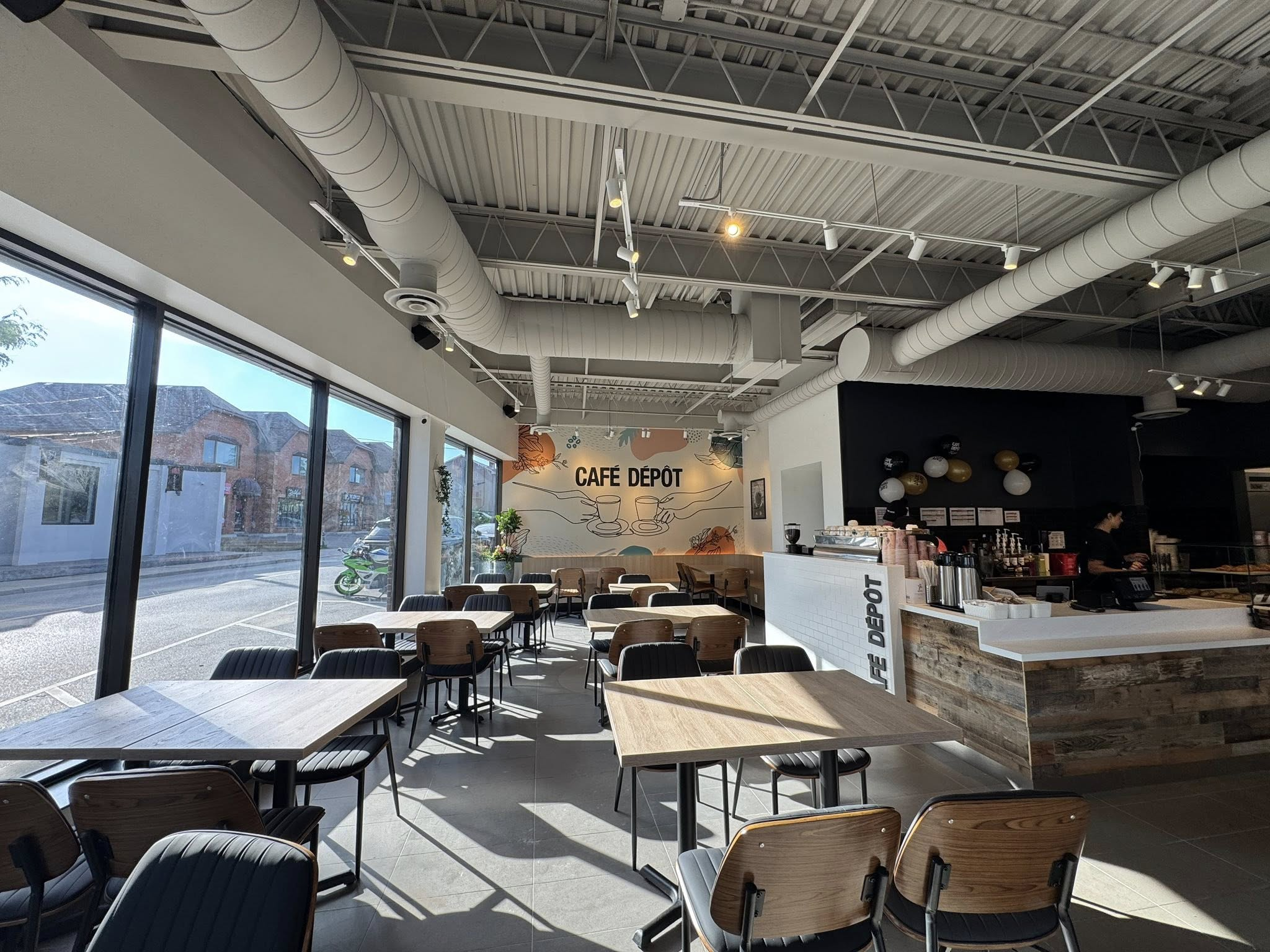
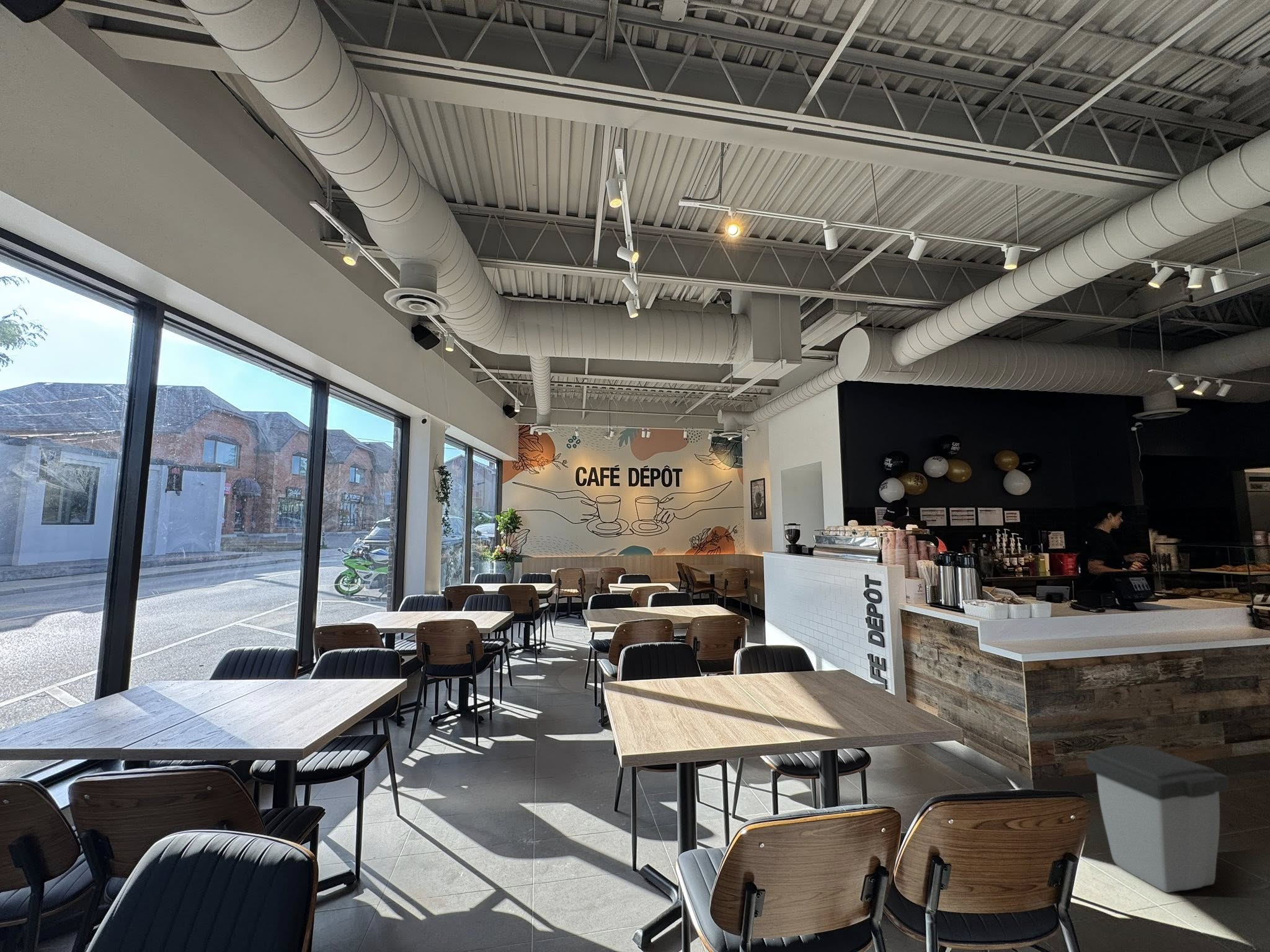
+ trash can [1085,744,1229,893]
